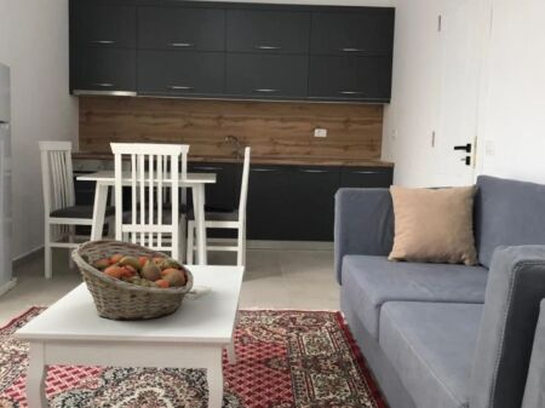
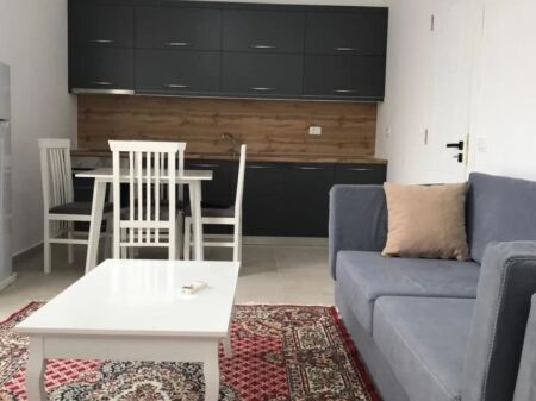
- fruit basket [70,237,195,322]
